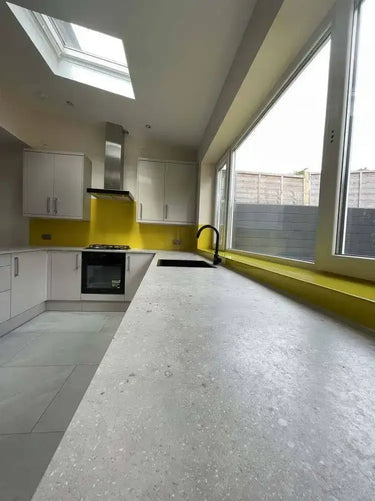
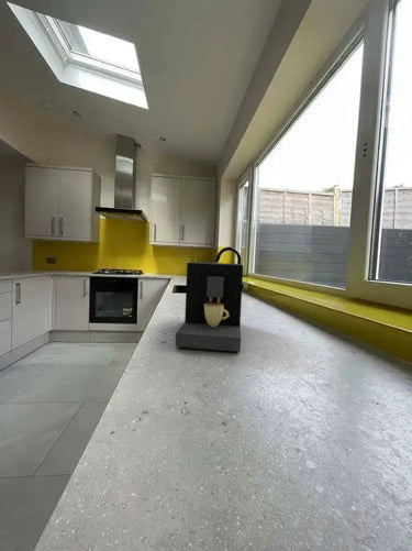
+ coffee maker [175,261,244,353]
